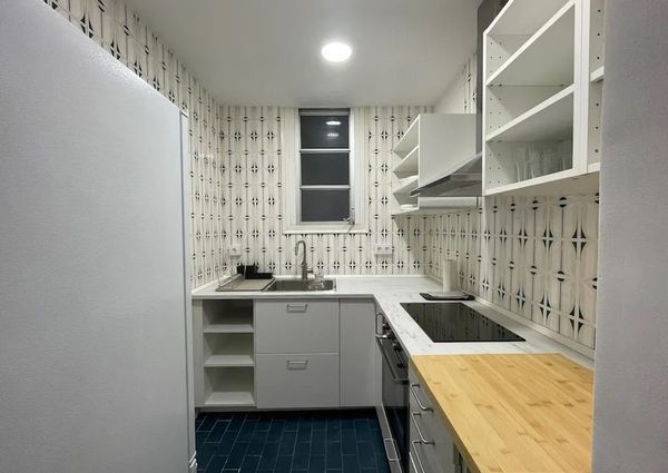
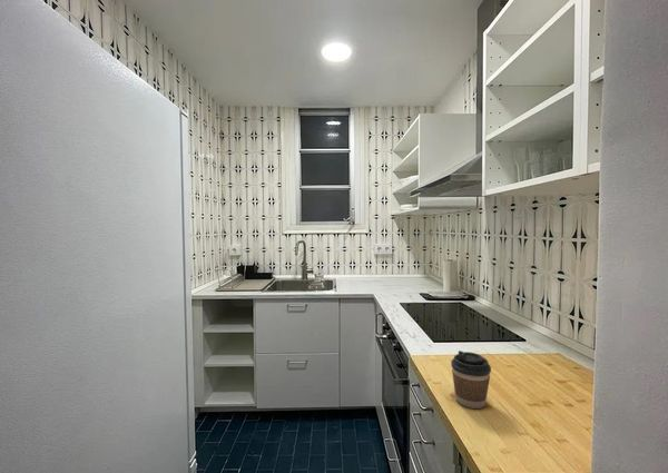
+ coffee cup [450,349,492,410]
